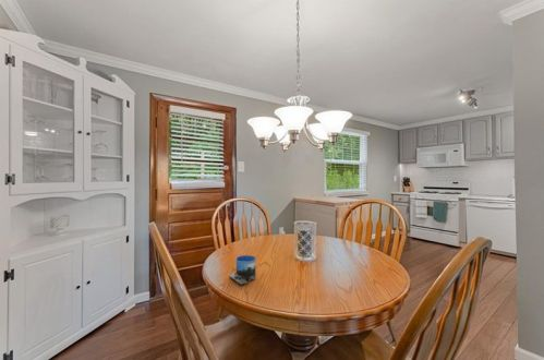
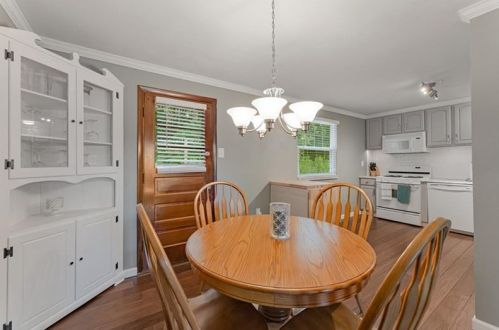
- mug [228,254,256,285]
